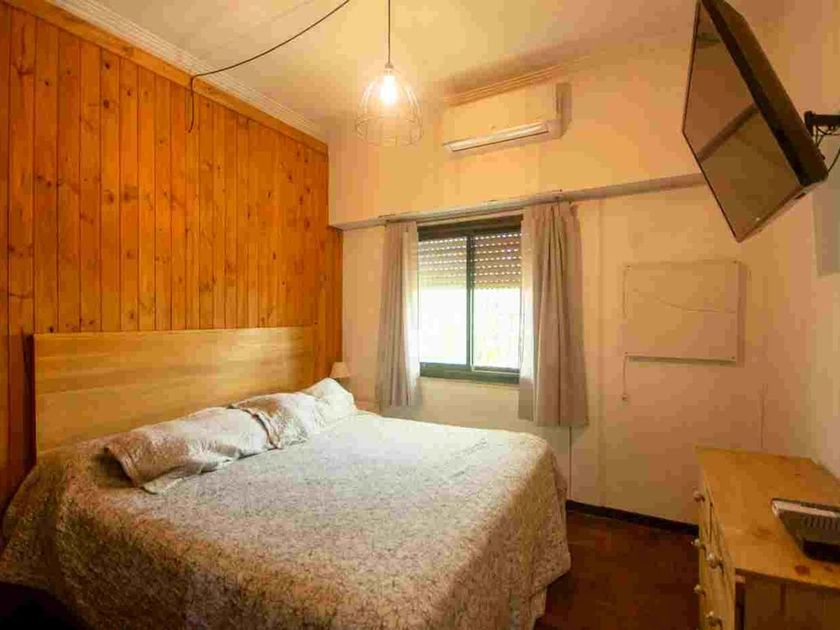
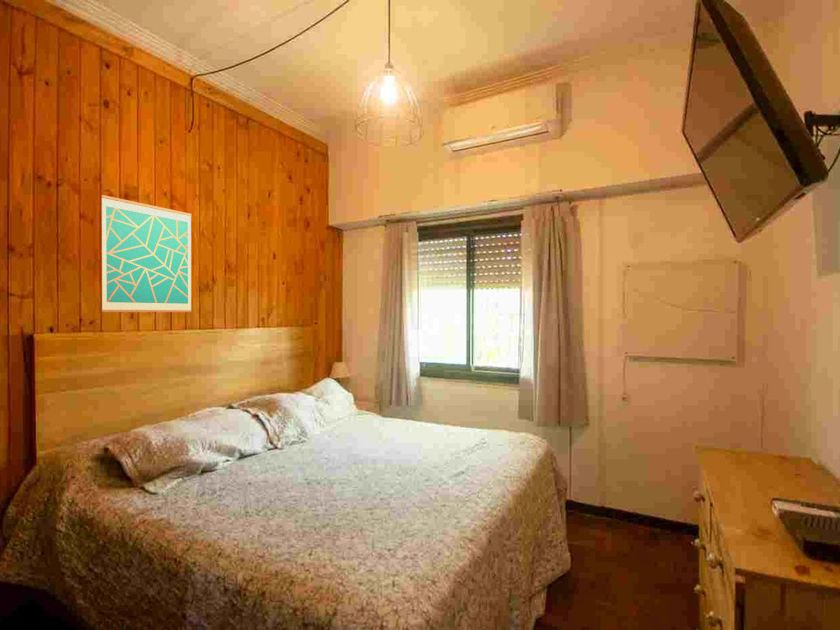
+ wall art [101,194,193,313]
